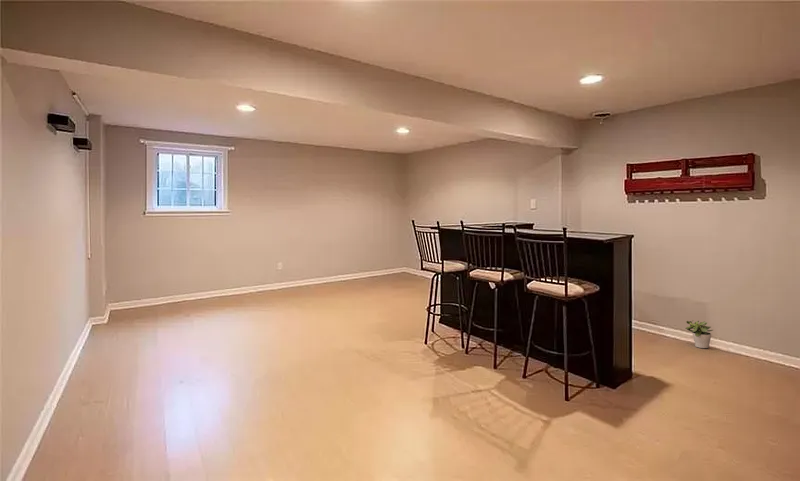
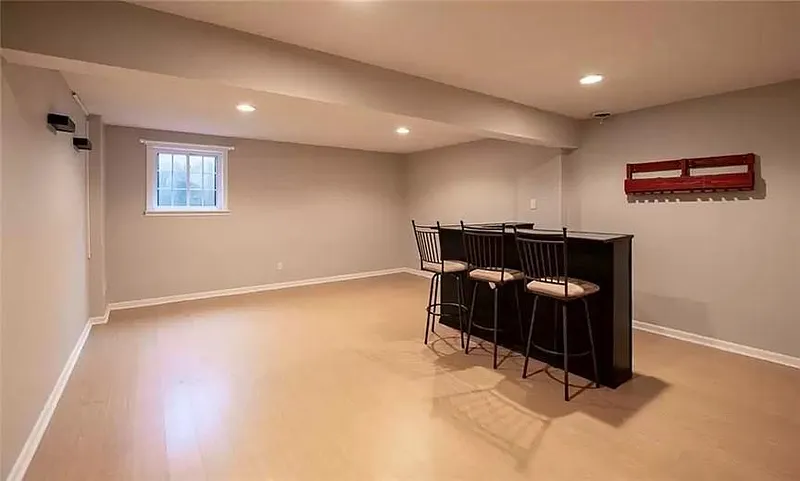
- potted plant [684,320,714,349]
